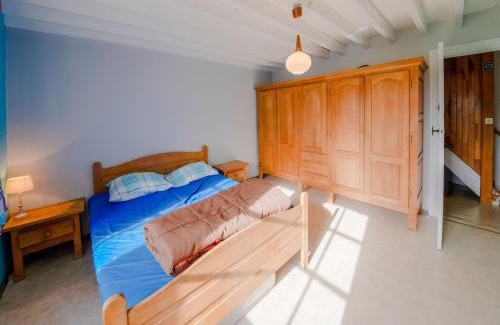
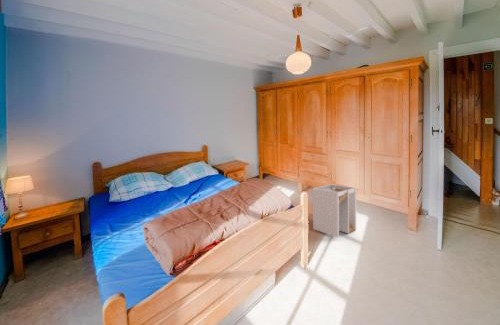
+ laundry hamper [312,183,357,238]
